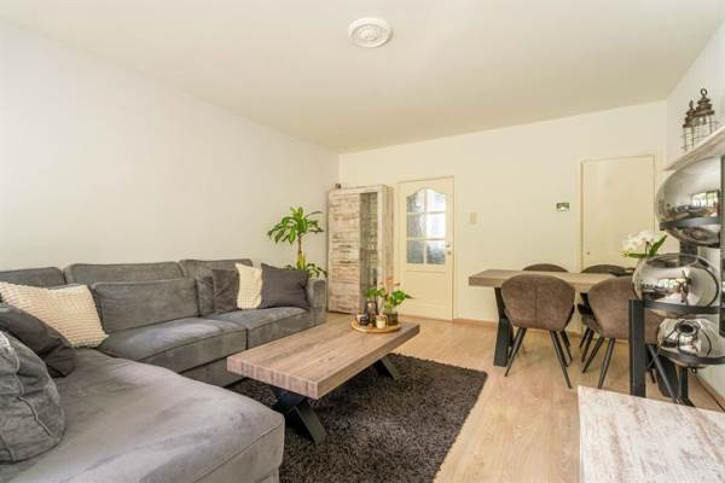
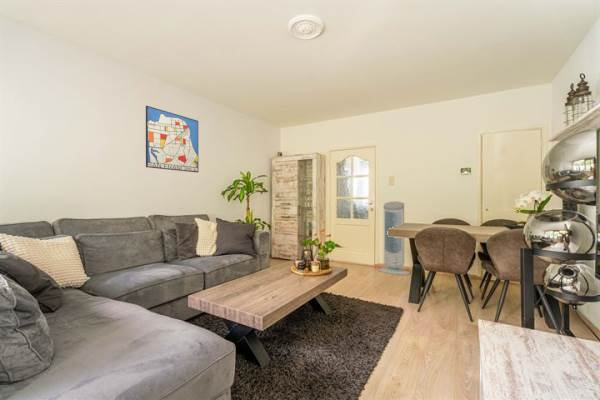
+ wall art [145,105,199,173]
+ air purifier [378,200,411,276]
